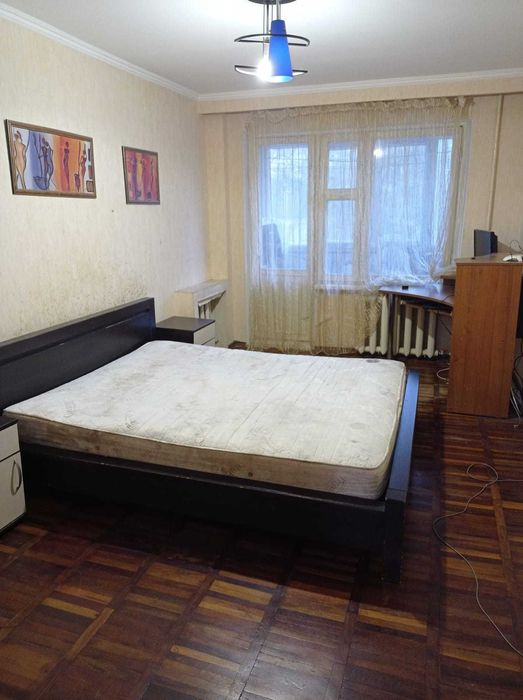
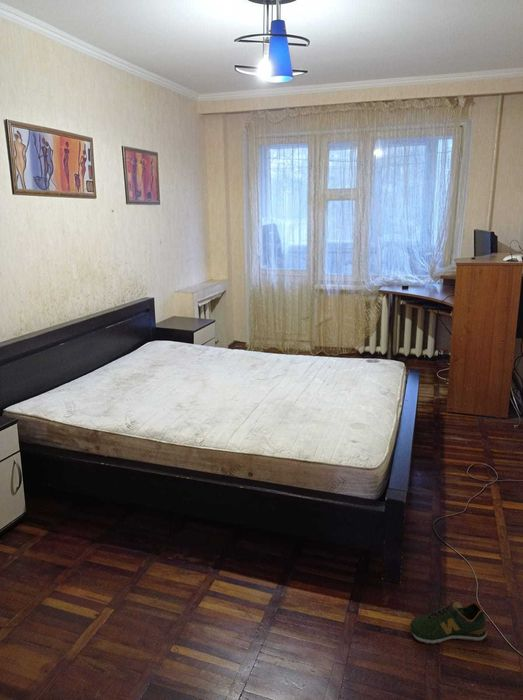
+ shoe [409,600,488,645]
